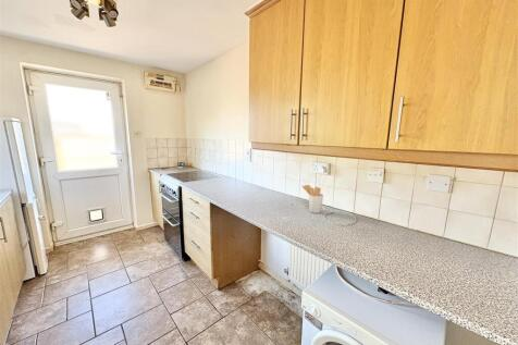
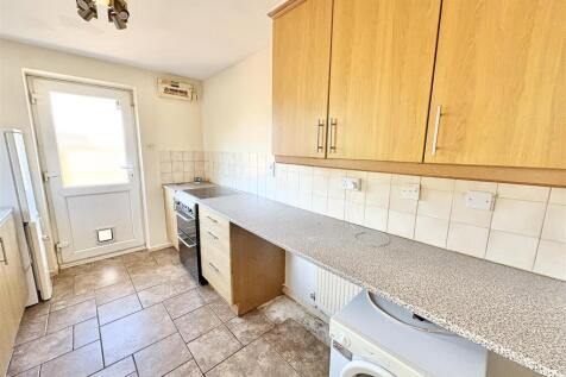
- utensil holder [301,184,324,214]
